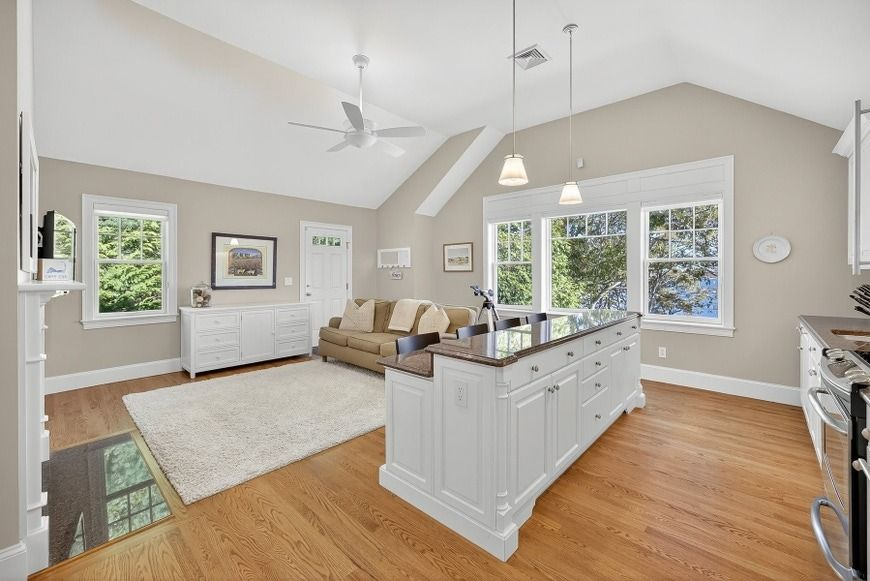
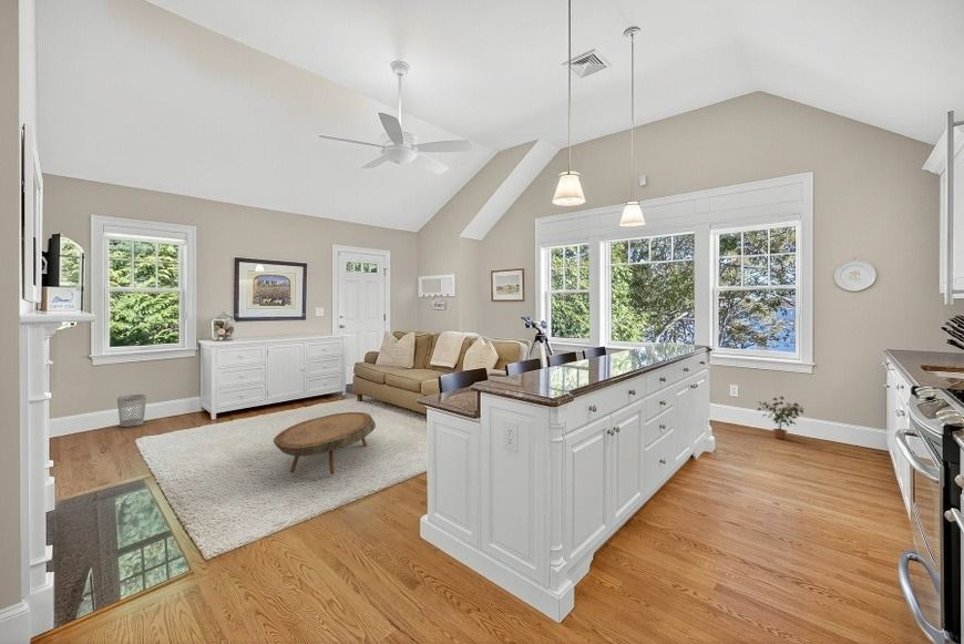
+ coffee table [273,411,377,476]
+ wastebasket [116,393,147,428]
+ potted plant [756,395,804,440]
